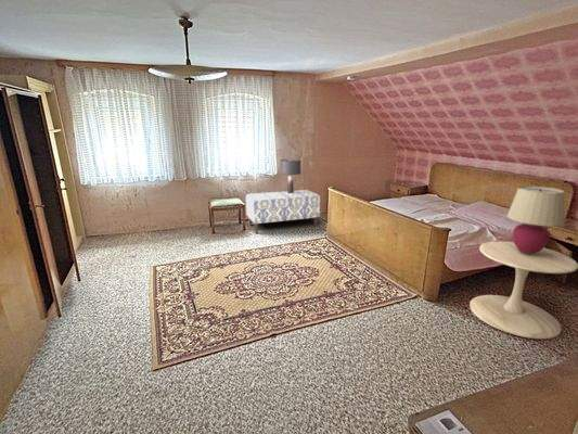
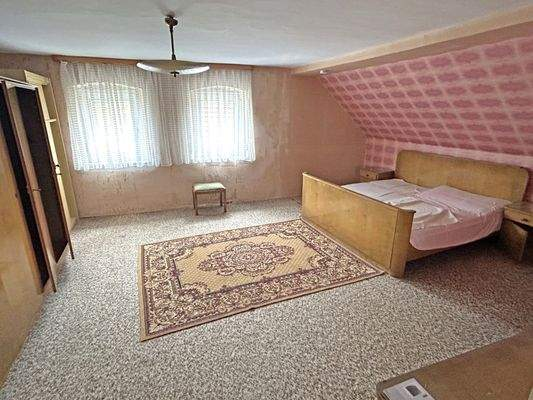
- bench [245,189,321,234]
- side table [468,240,578,340]
- lamp [279,158,301,193]
- table lamp [505,186,566,254]
